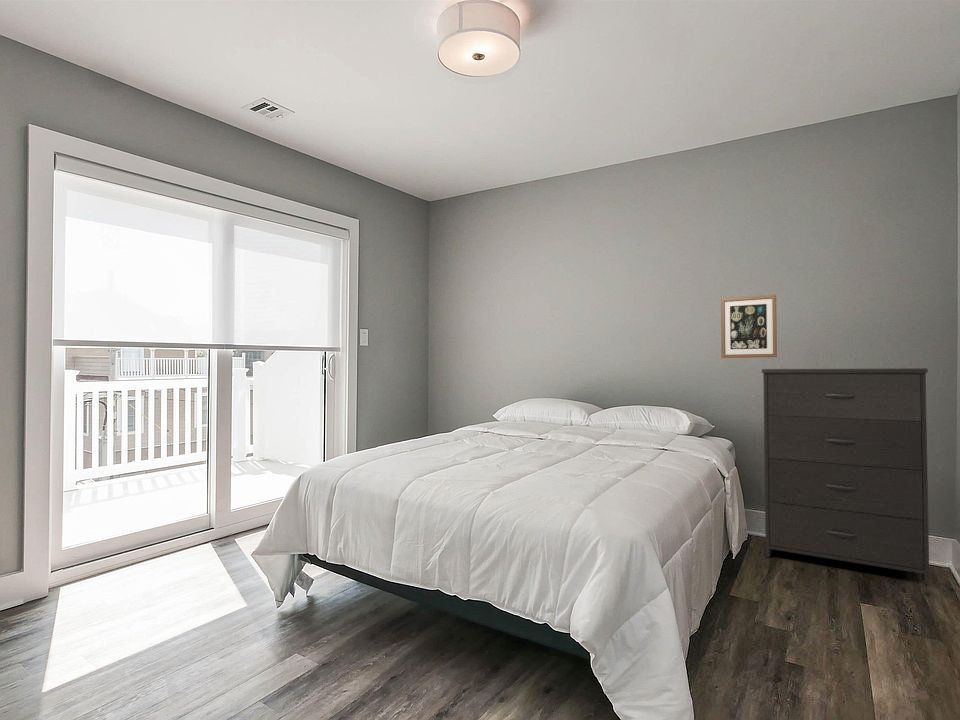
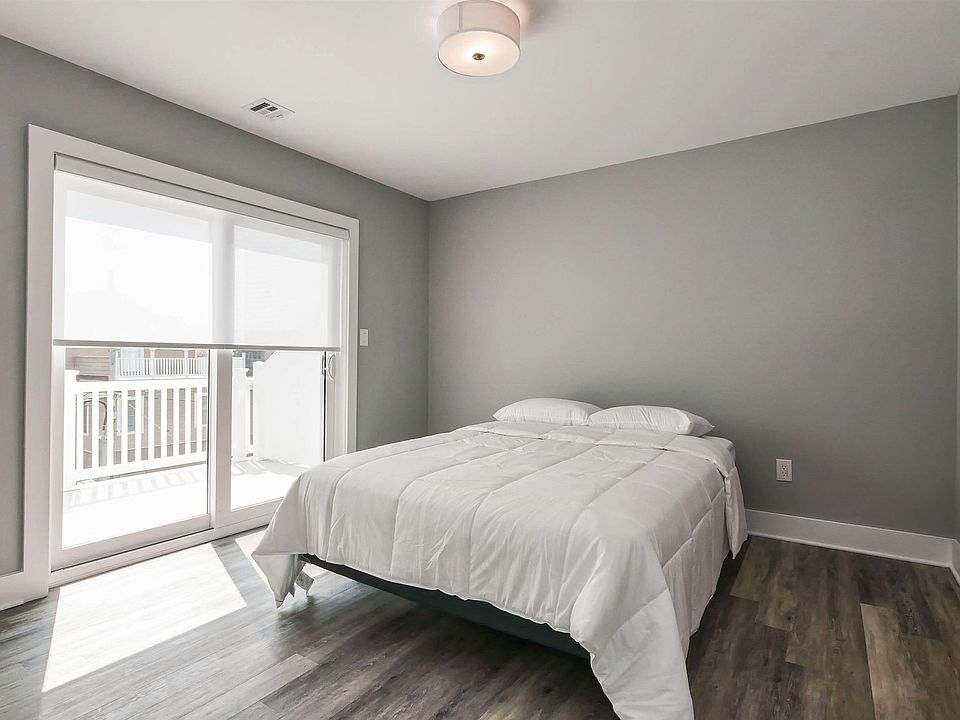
- wall art [720,294,778,359]
- dresser [761,367,931,586]
